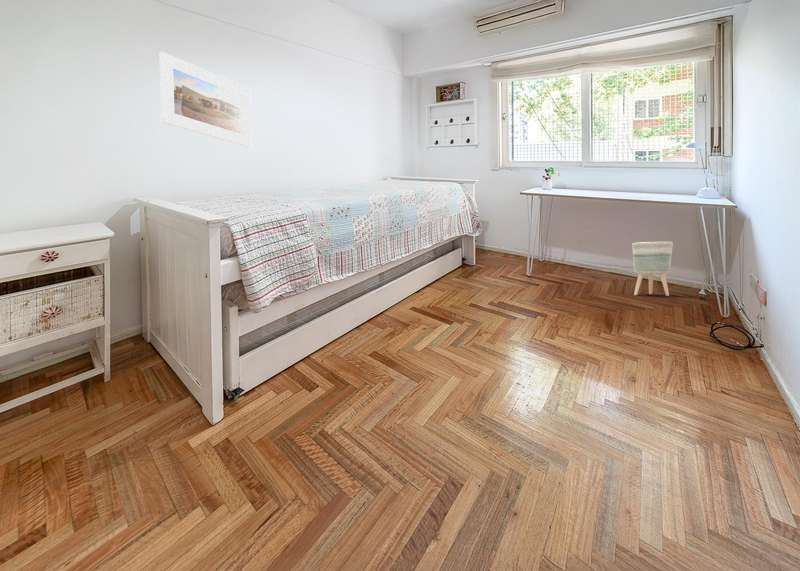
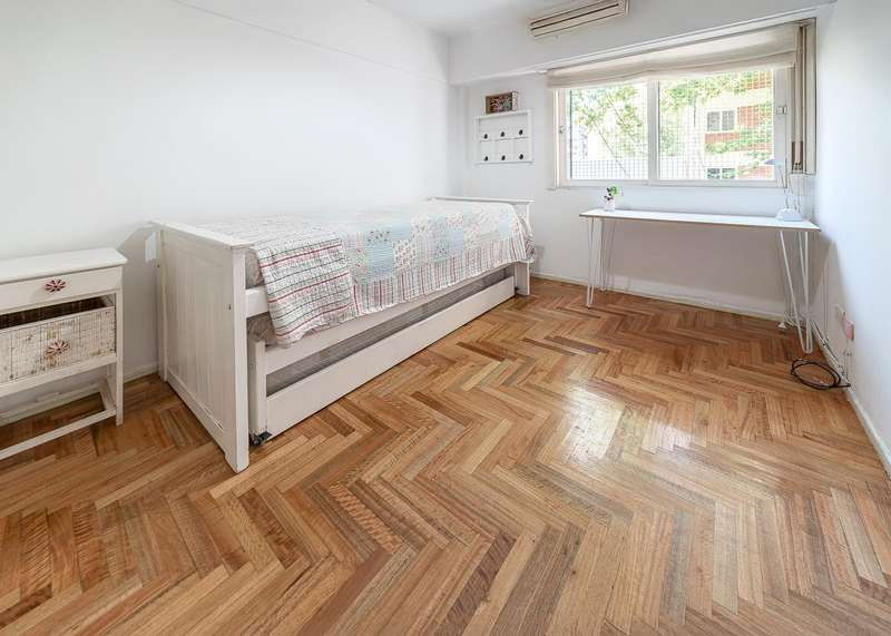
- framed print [159,51,252,148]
- planter [631,241,674,297]
